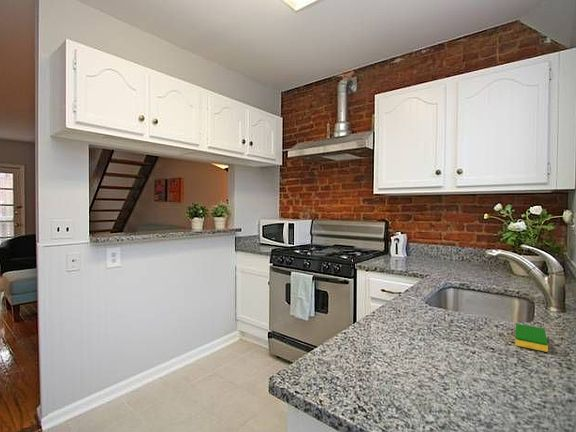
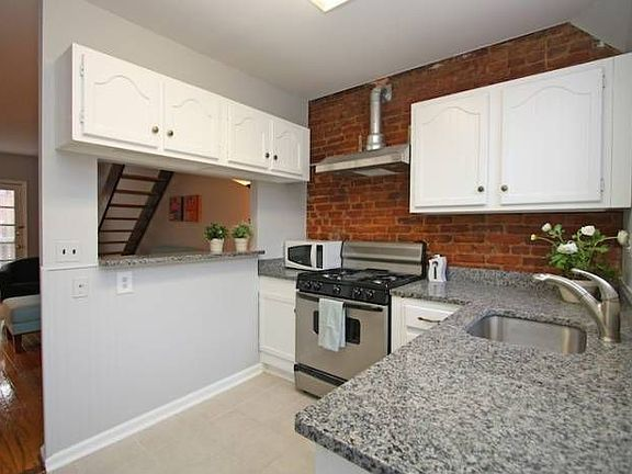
- dish sponge [515,323,549,353]
